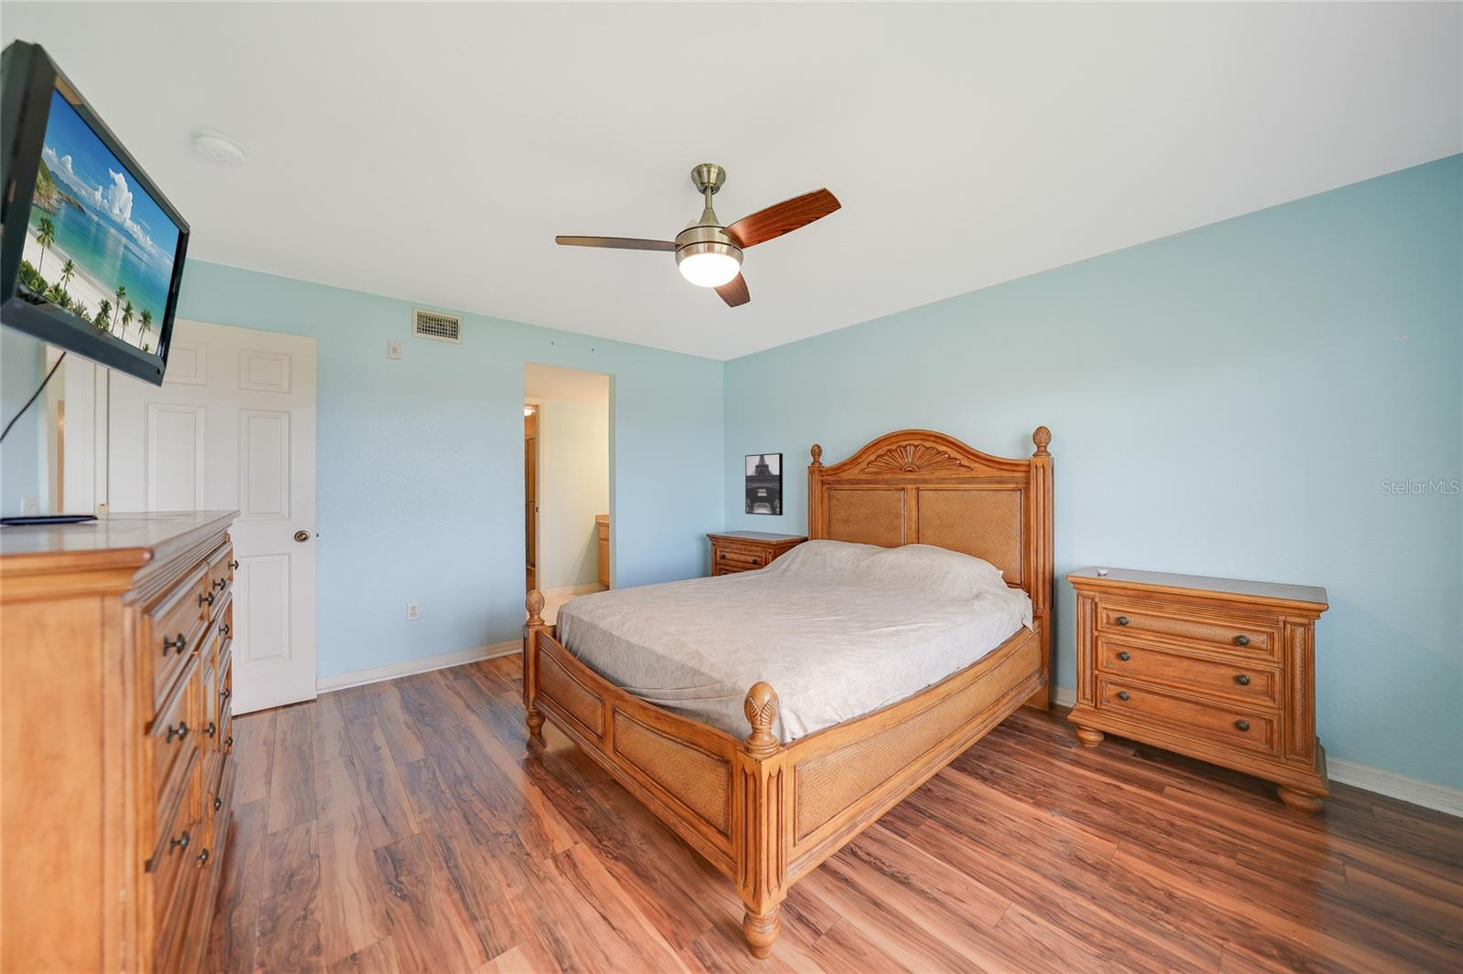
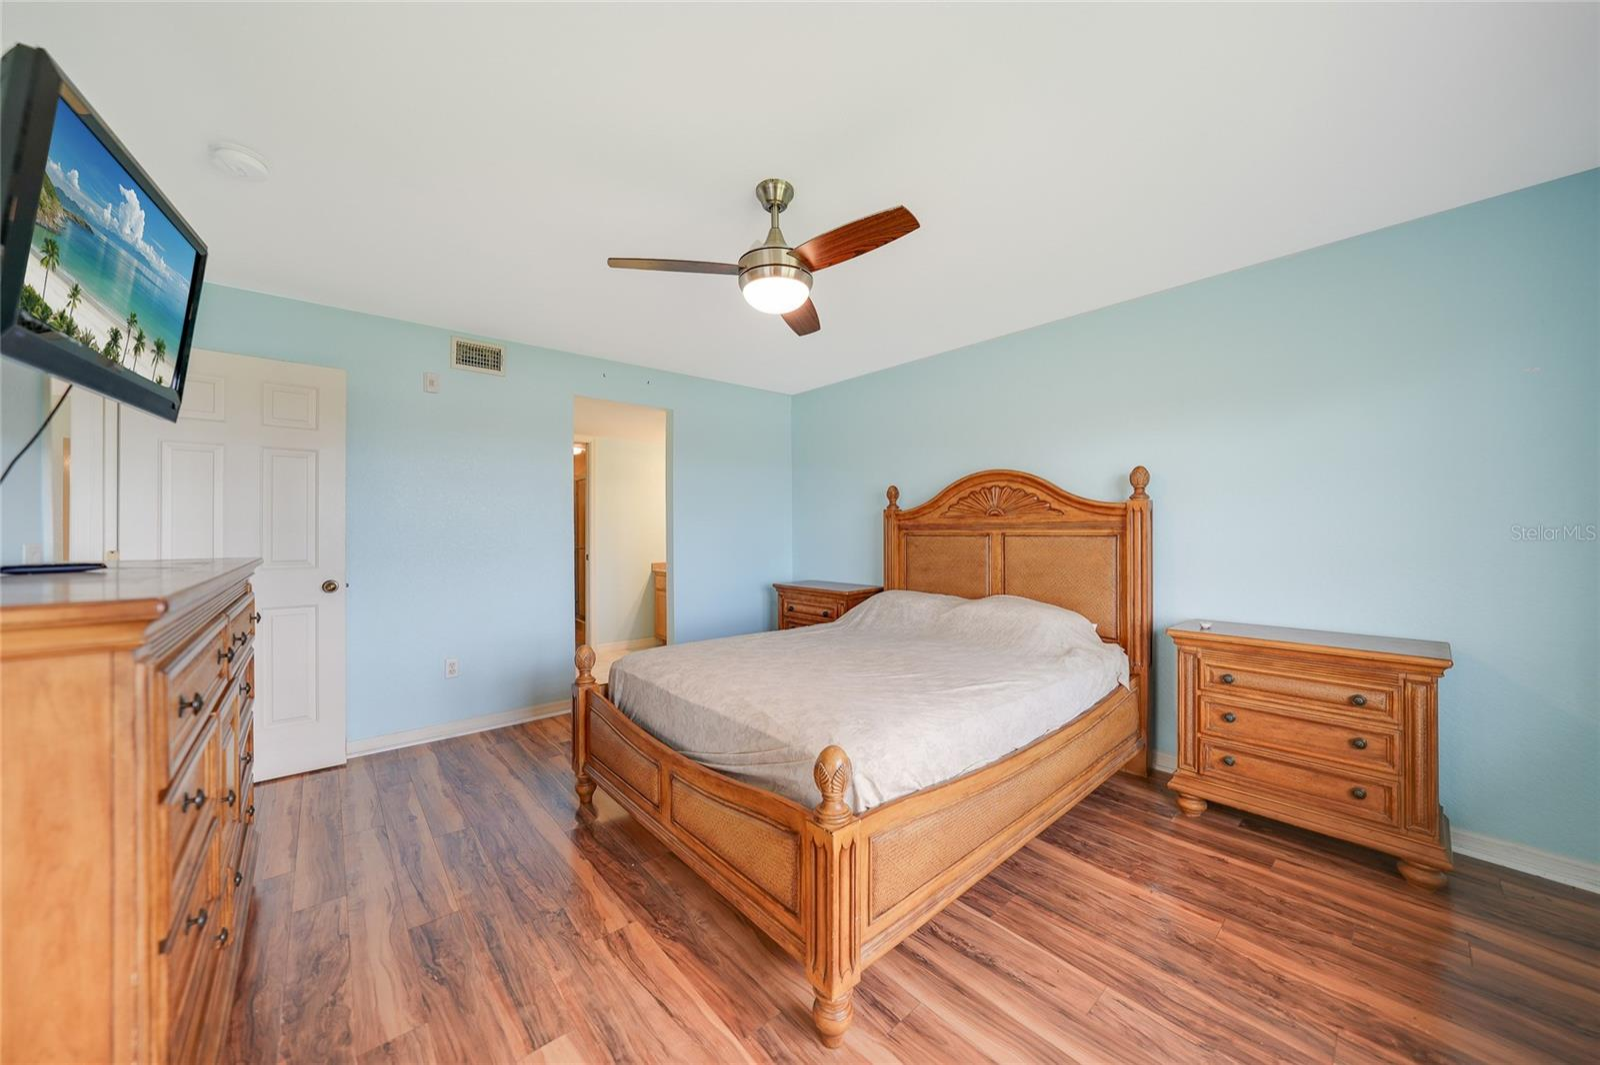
- wall art [744,452,783,516]
